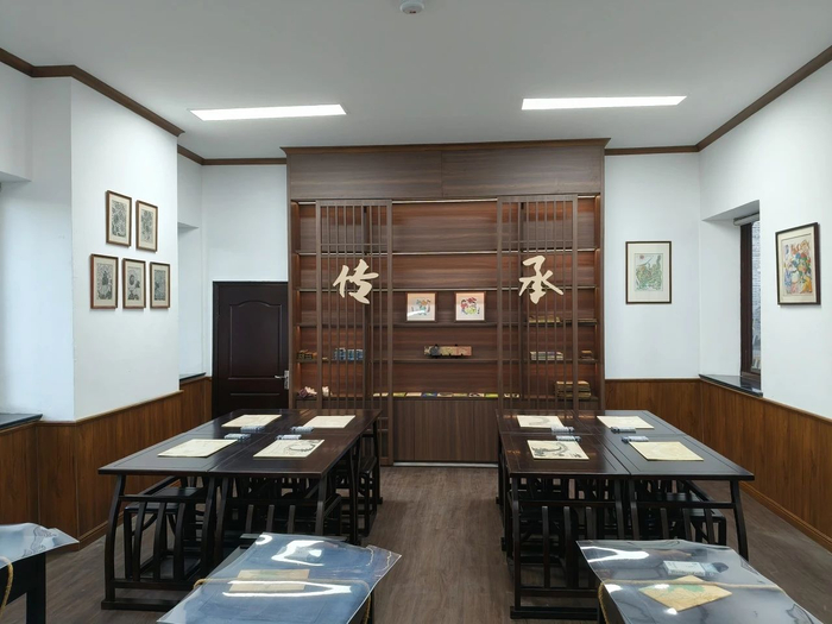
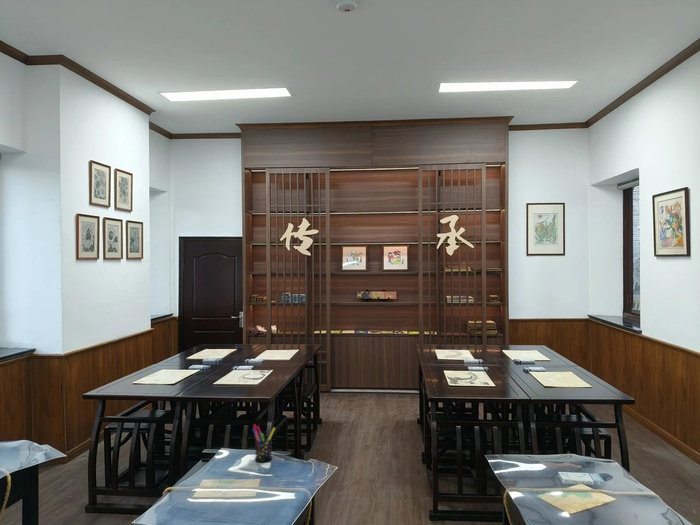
+ pen holder [251,423,276,463]
